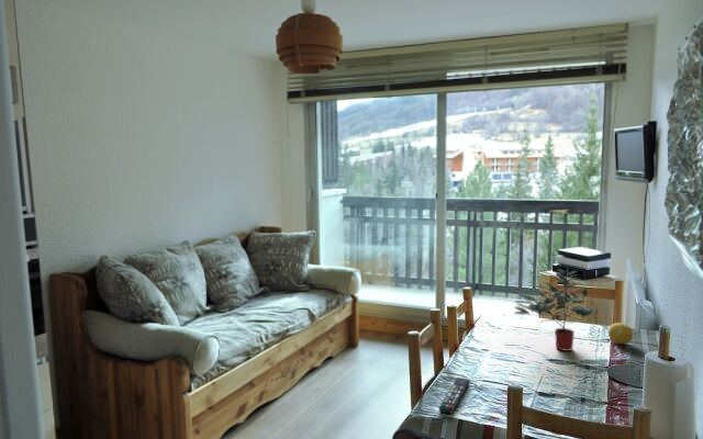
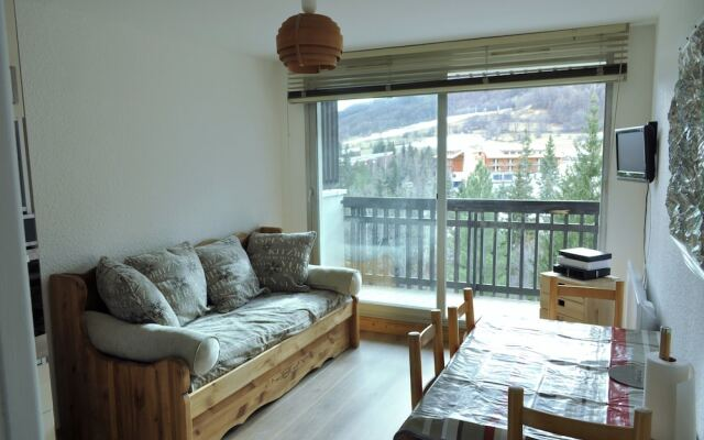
- remote control [438,376,470,415]
- potted plant [512,268,596,352]
- fruit [607,322,634,345]
